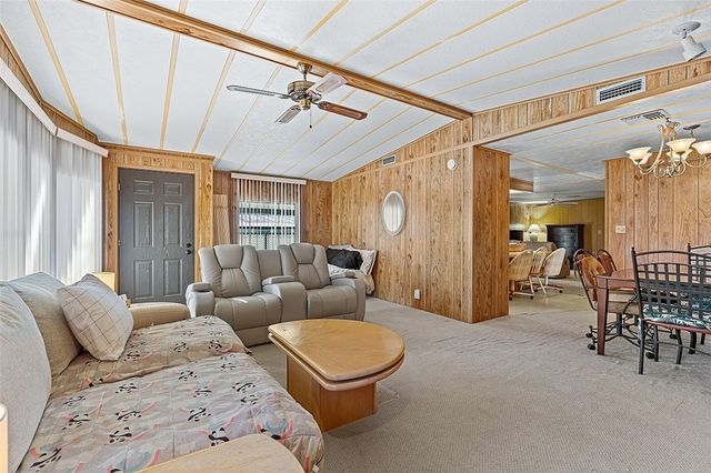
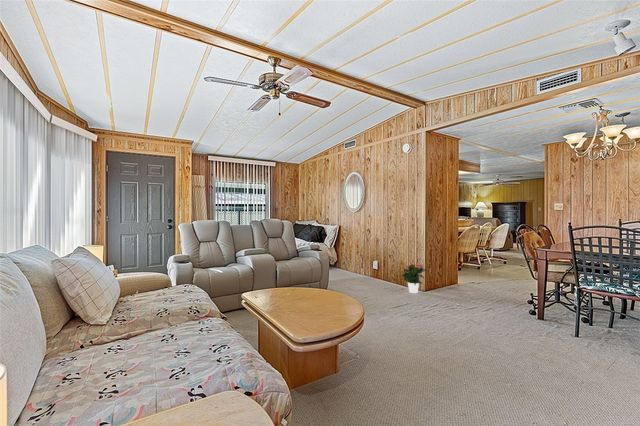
+ potted flower [401,262,428,294]
